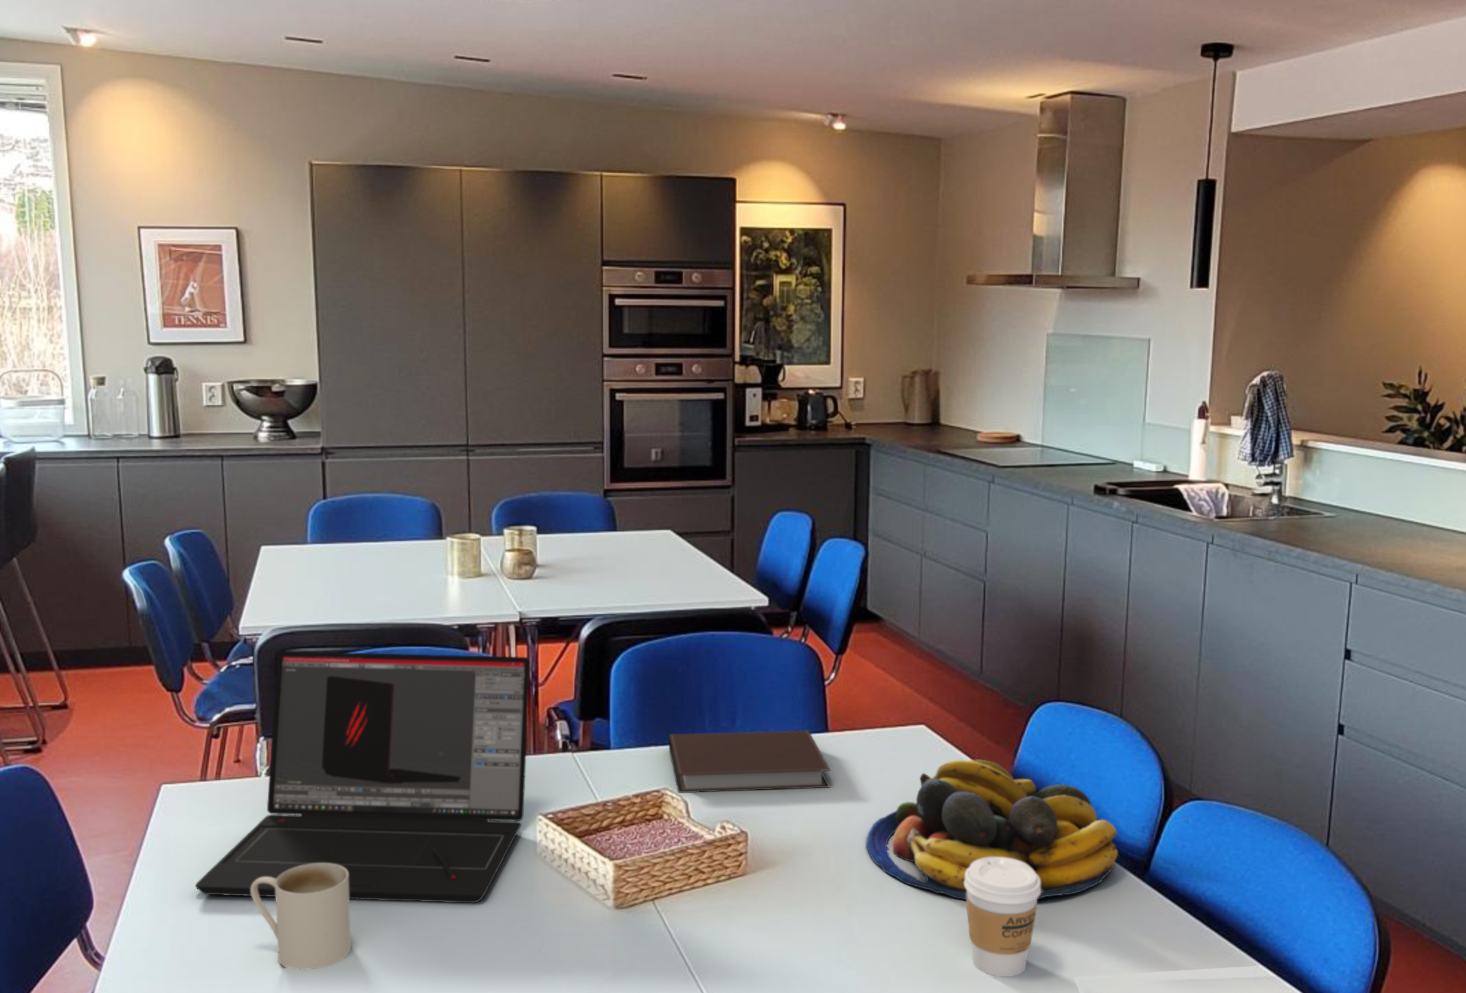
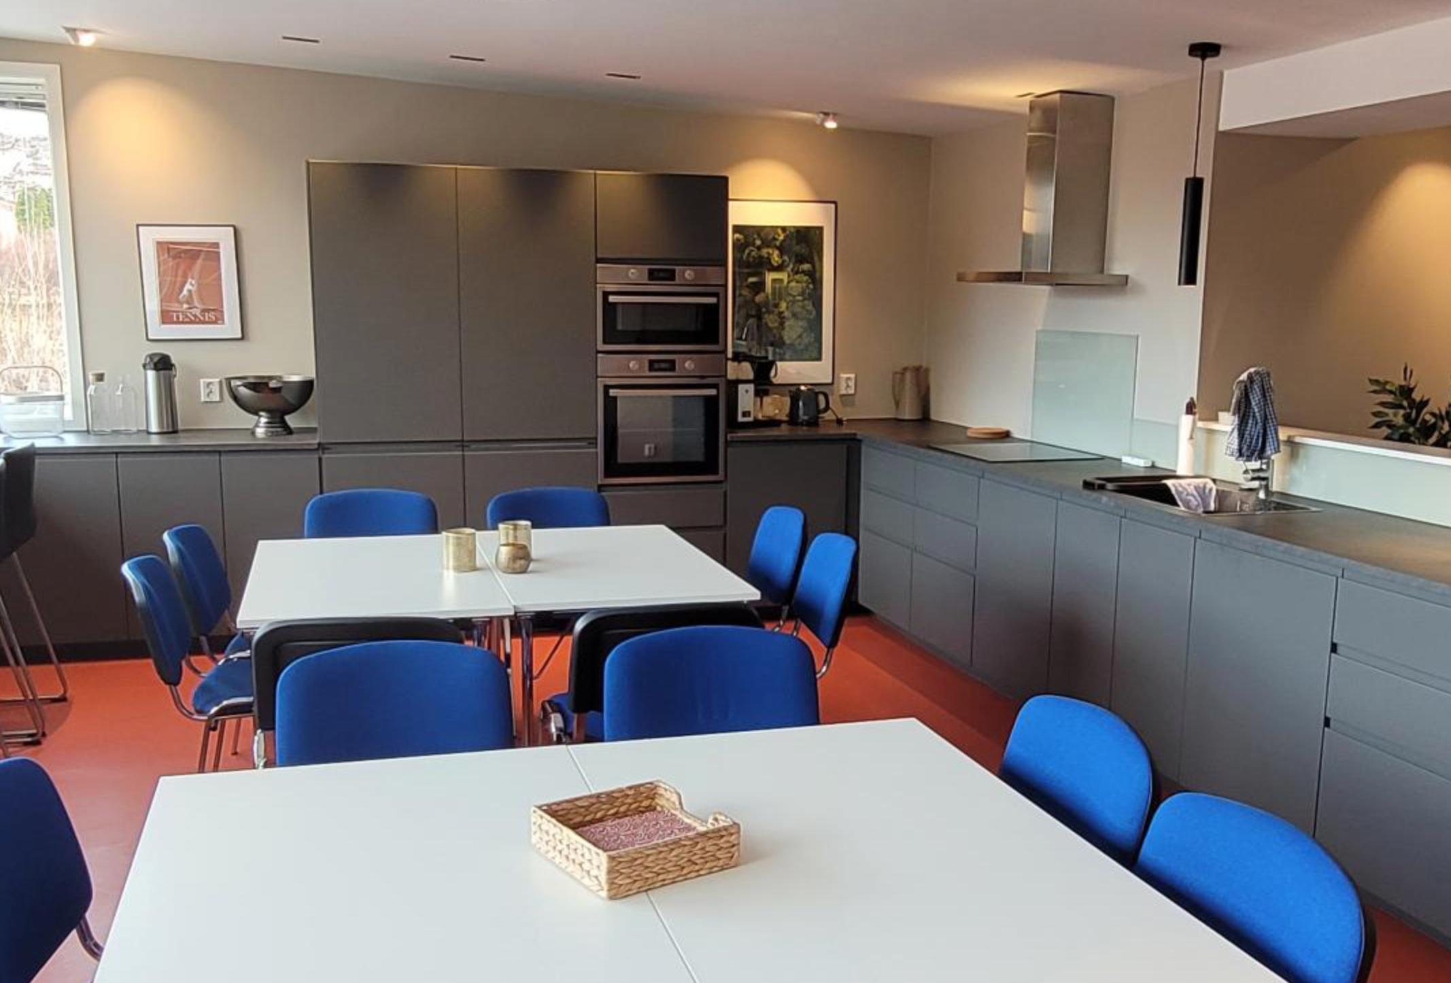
- fruit bowl [865,759,1118,900]
- mug [250,863,351,971]
- laptop [194,651,531,903]
- notebook [668,730,831,794]
- coffee cup [964,857,1042,977]
